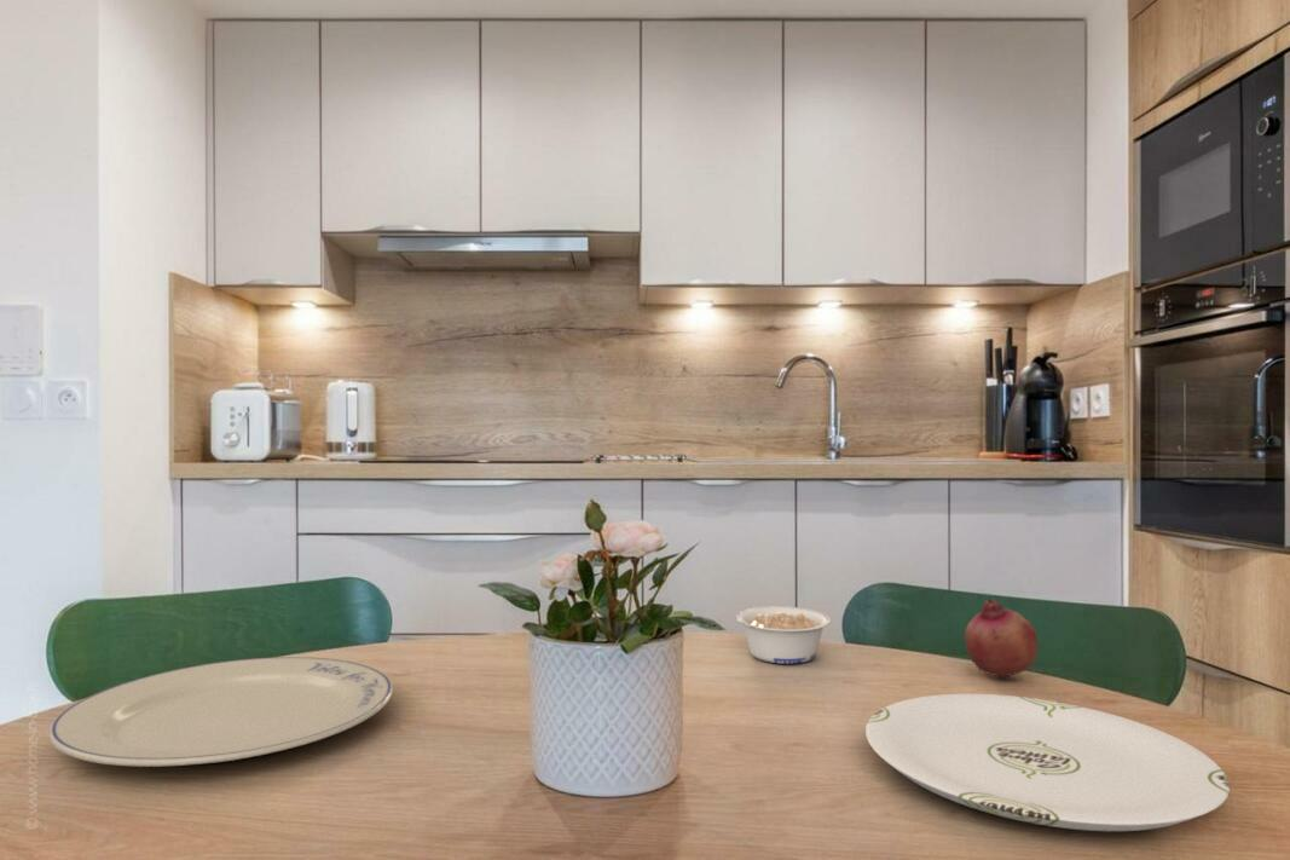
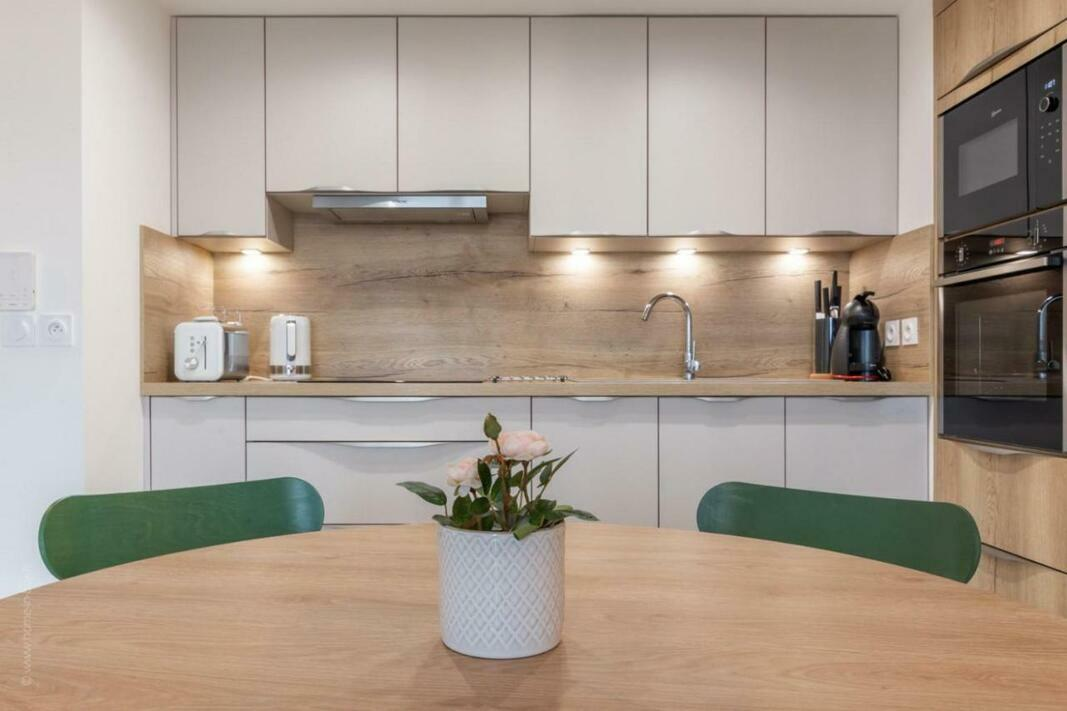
- plate [864,693,1231,832]
- legume [735,605,832,665]
- fruit [964,598,1040,677]
- chinaware [47,656,394,768]
